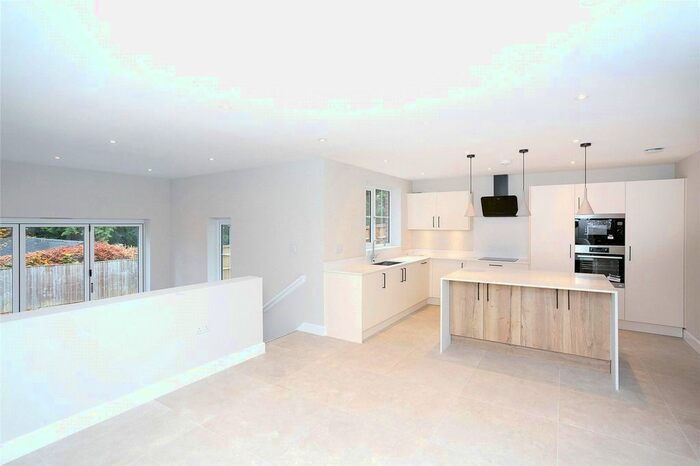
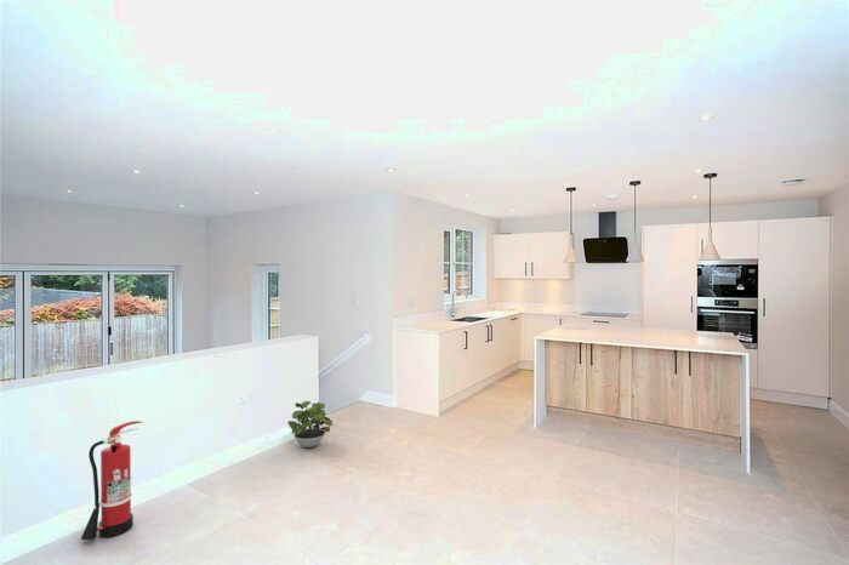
+ fire extinguisher [80,420,144,541]
+ potted plant [287,400,335,449]
